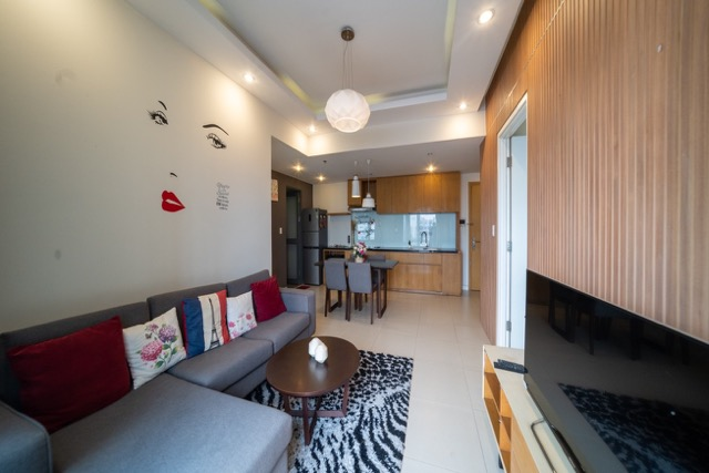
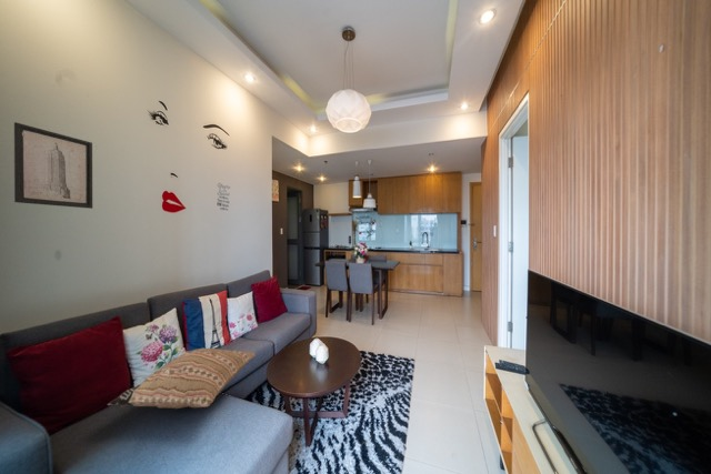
+ cushion [107,347,257,410]
+ wall art [13,121,93,210]
